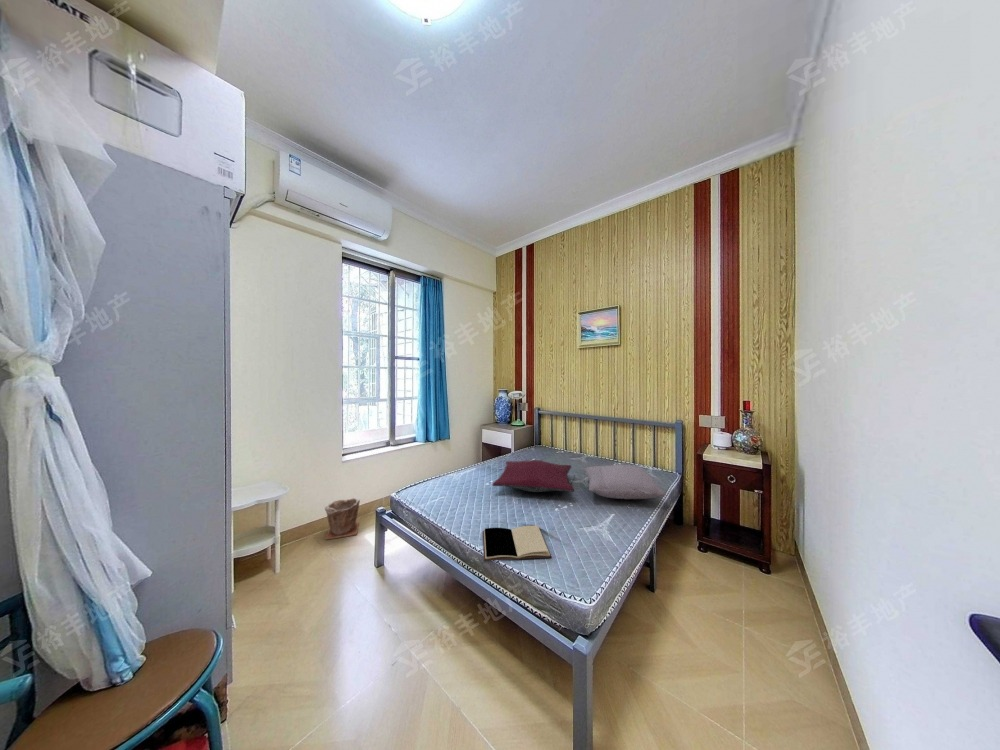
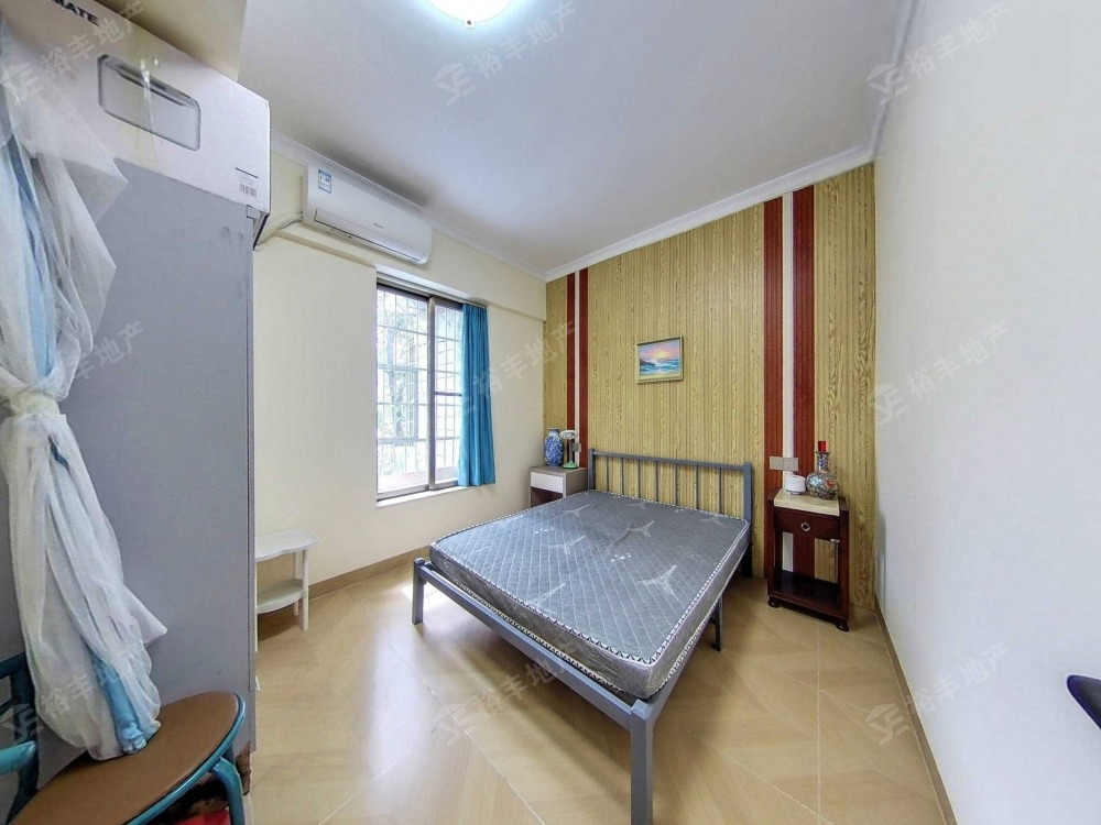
- pillow [582,464,667,500]
- book [482,524,553,562]
- pillow [492,459,575,493]
- plant pot [324,497,361,541]
